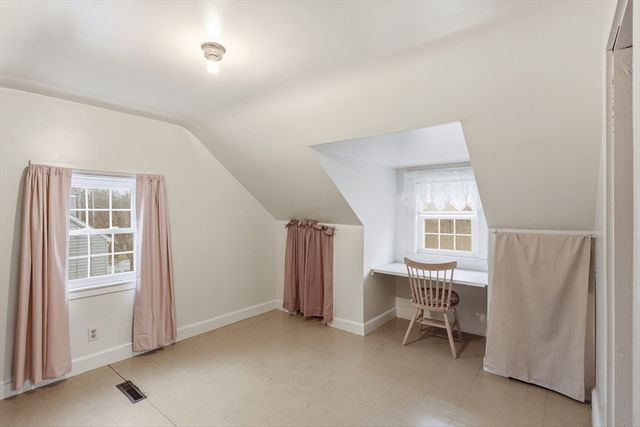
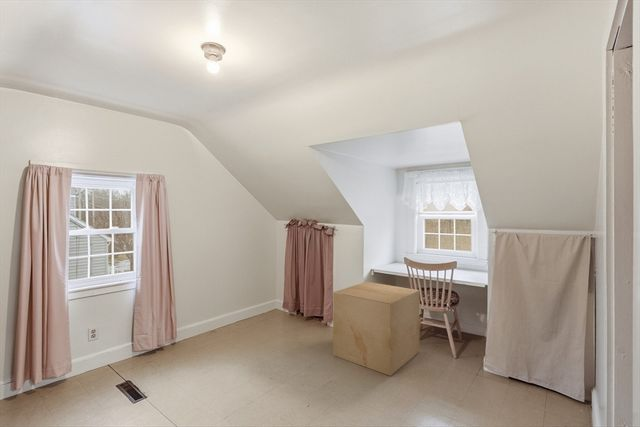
+ cardboard box [332,281,420,377]
